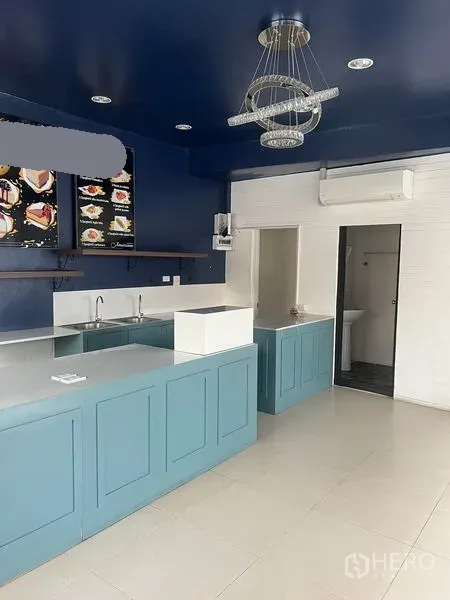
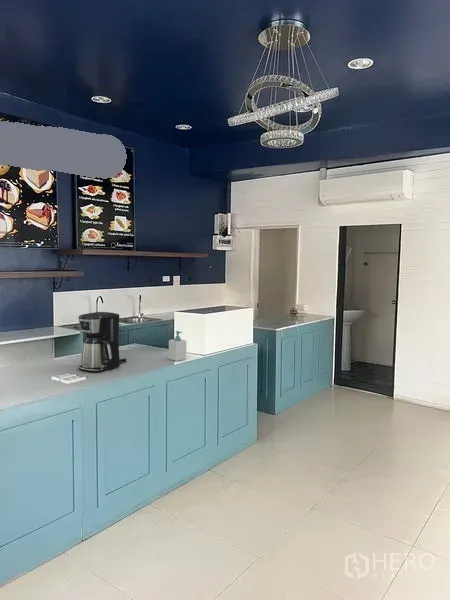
+ coffee maker [77,311,128,373]
+ soap bottle [168,330,187,362]
